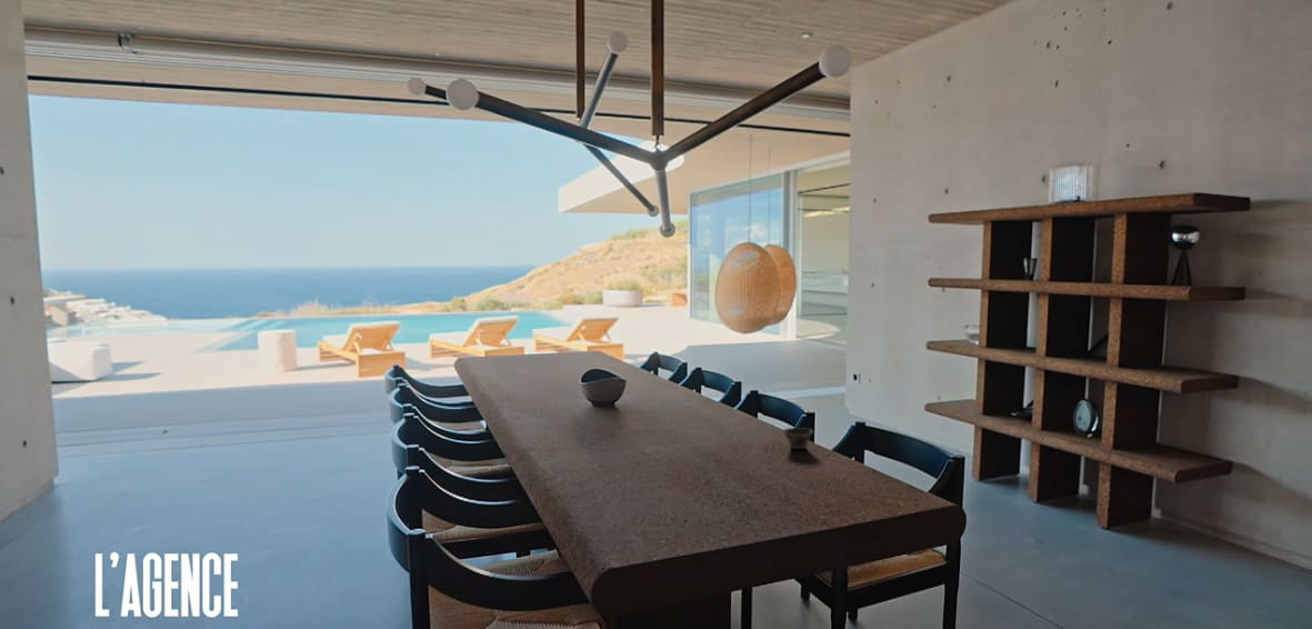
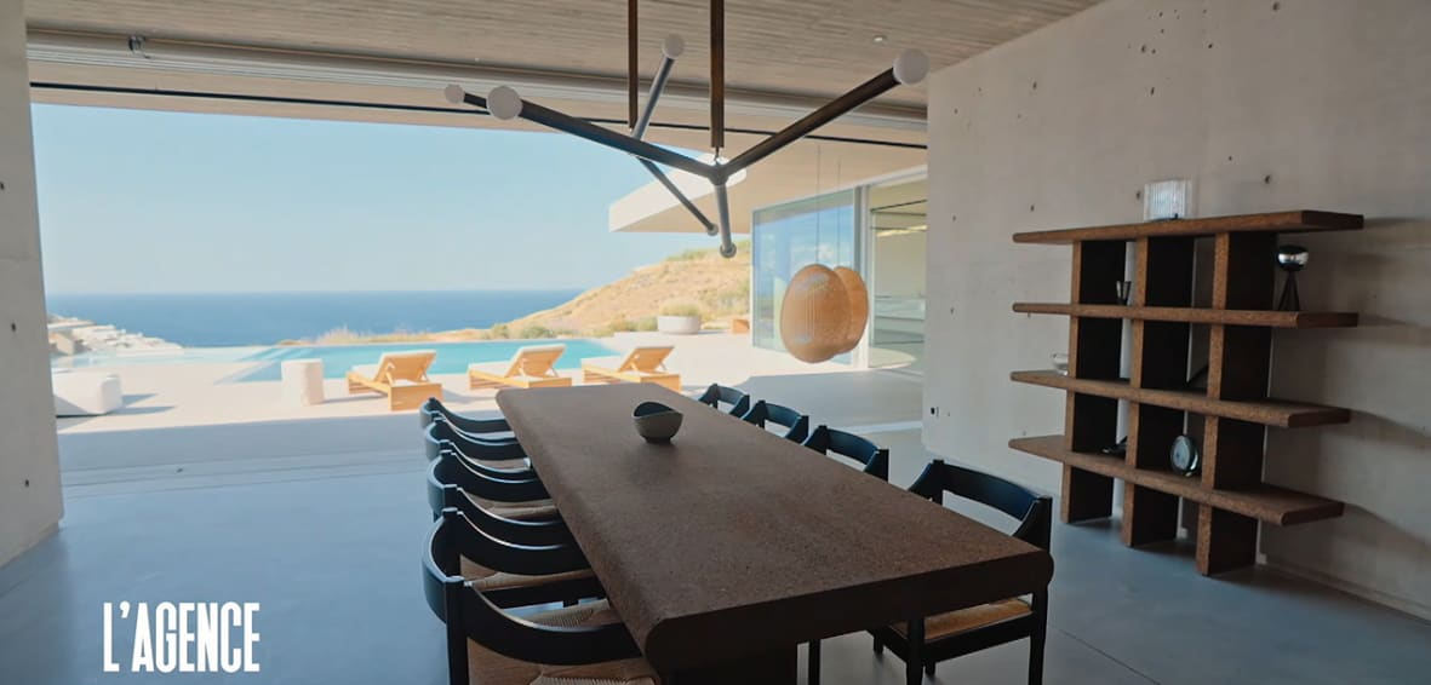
- cup [782,427,814,450]
